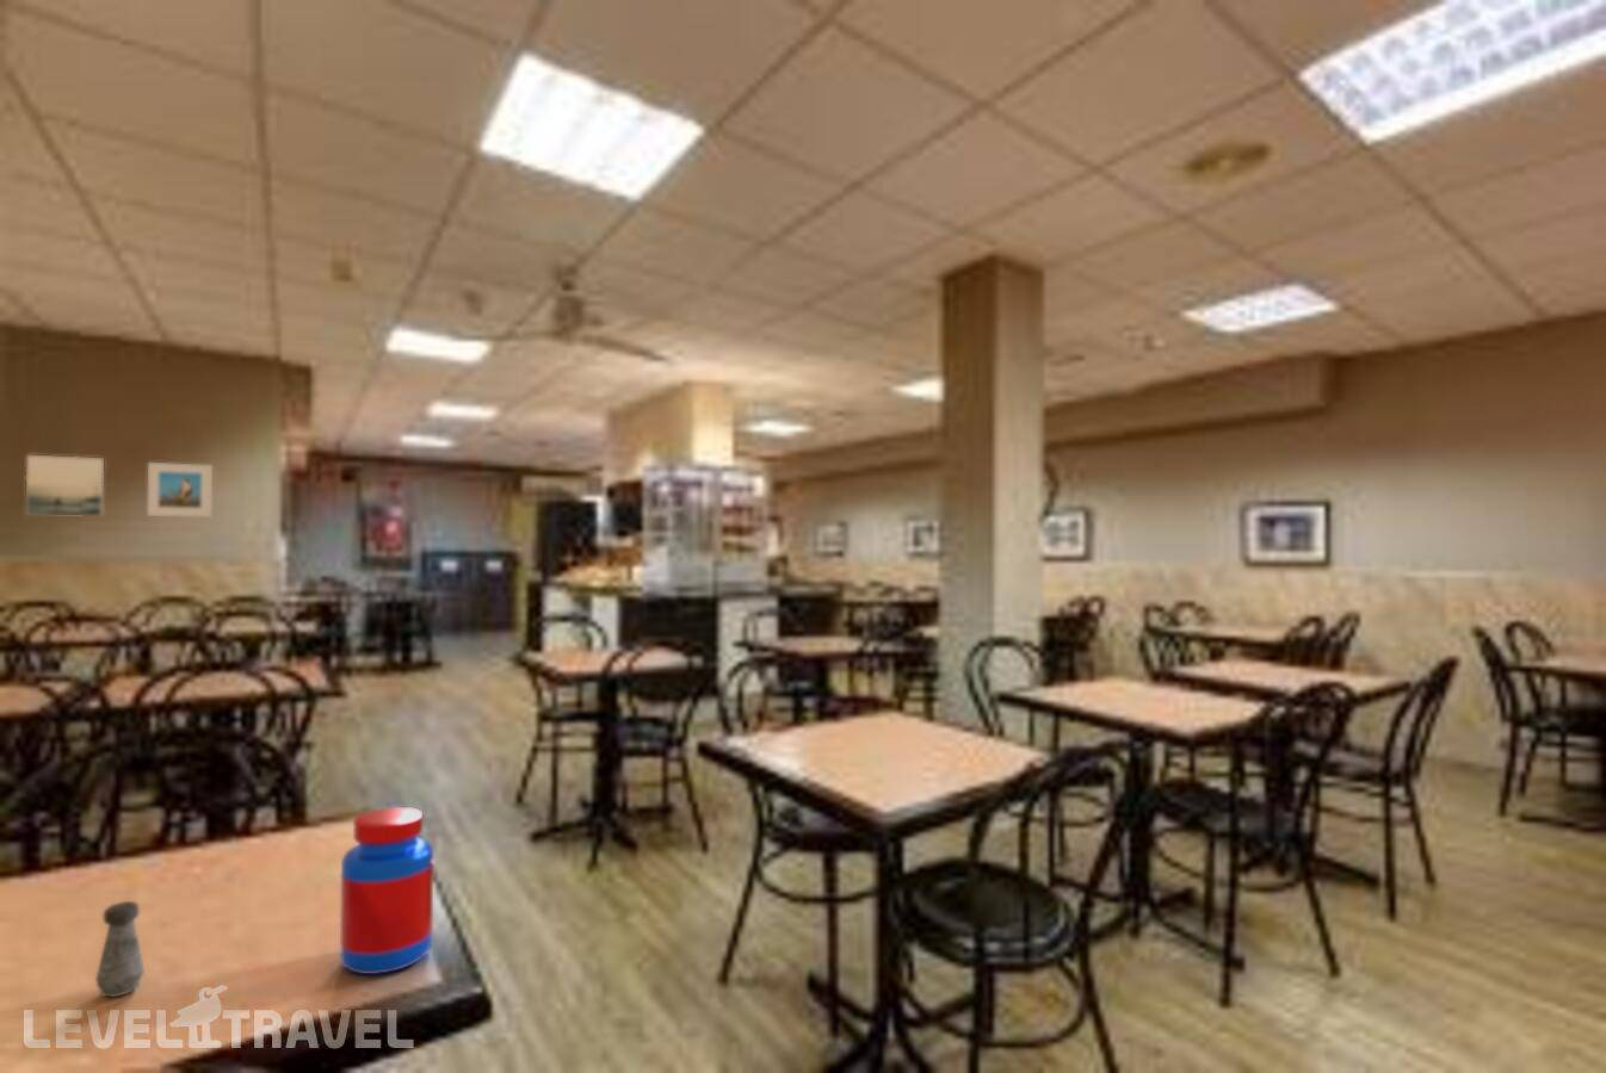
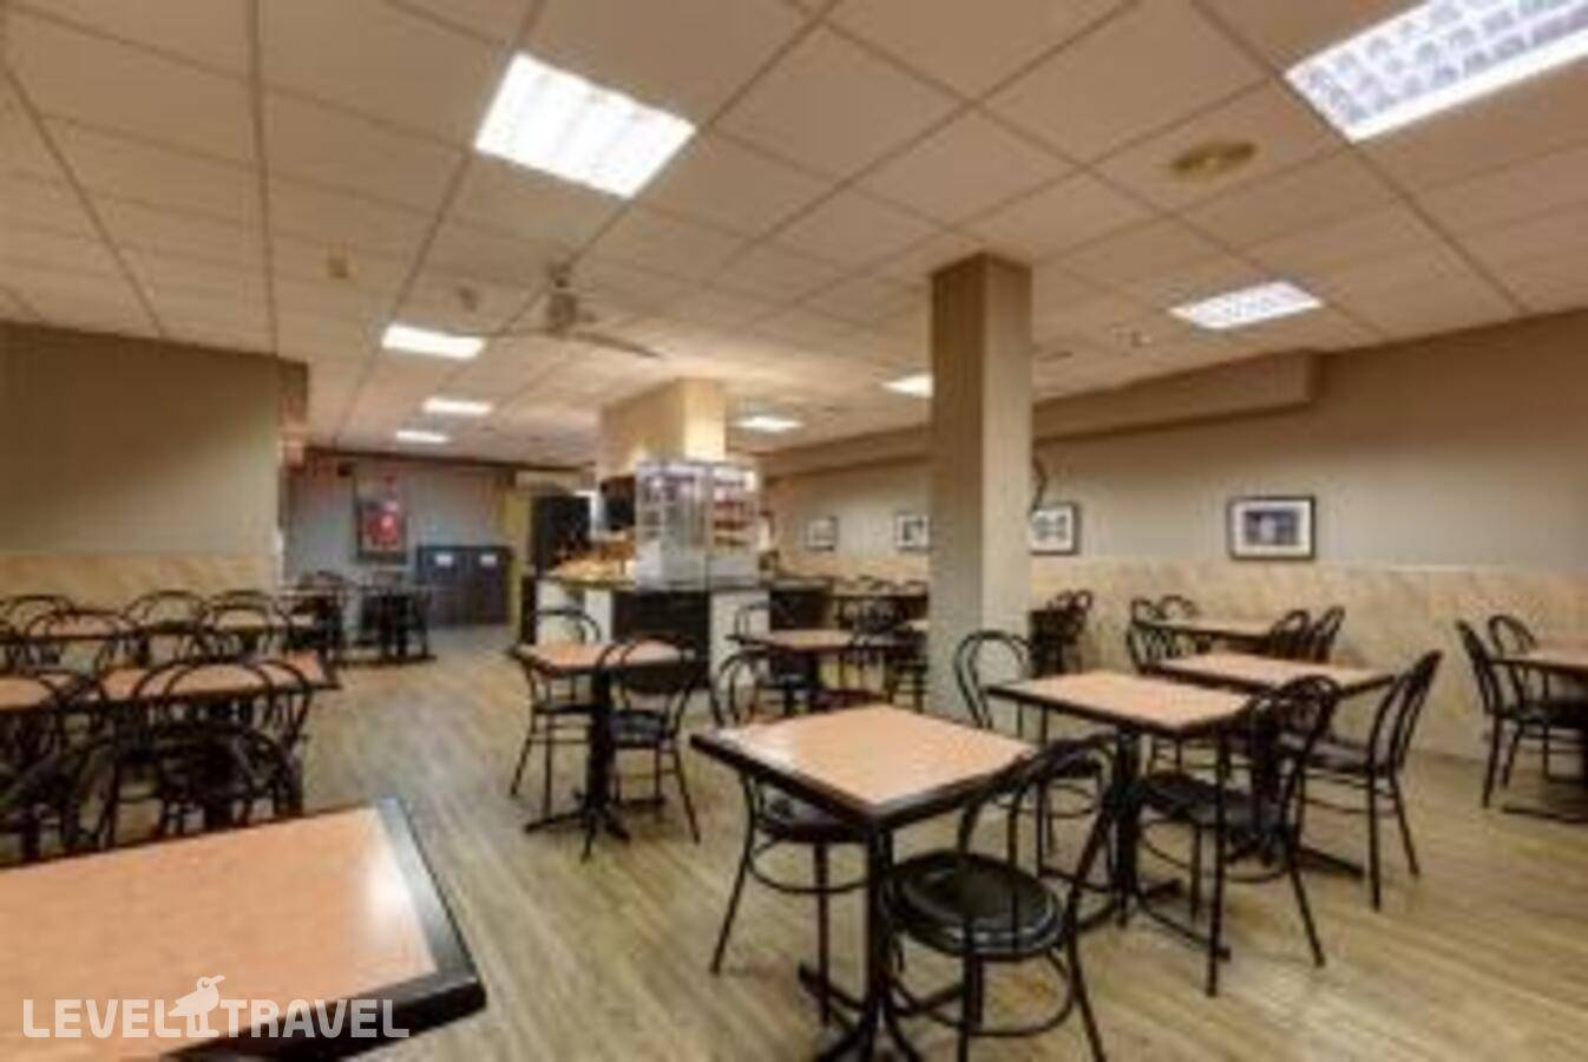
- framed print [25,454,105,517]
- salt shaker [95,901,145,998]
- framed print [146,461,213,517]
- jar [339,806,434,975]
